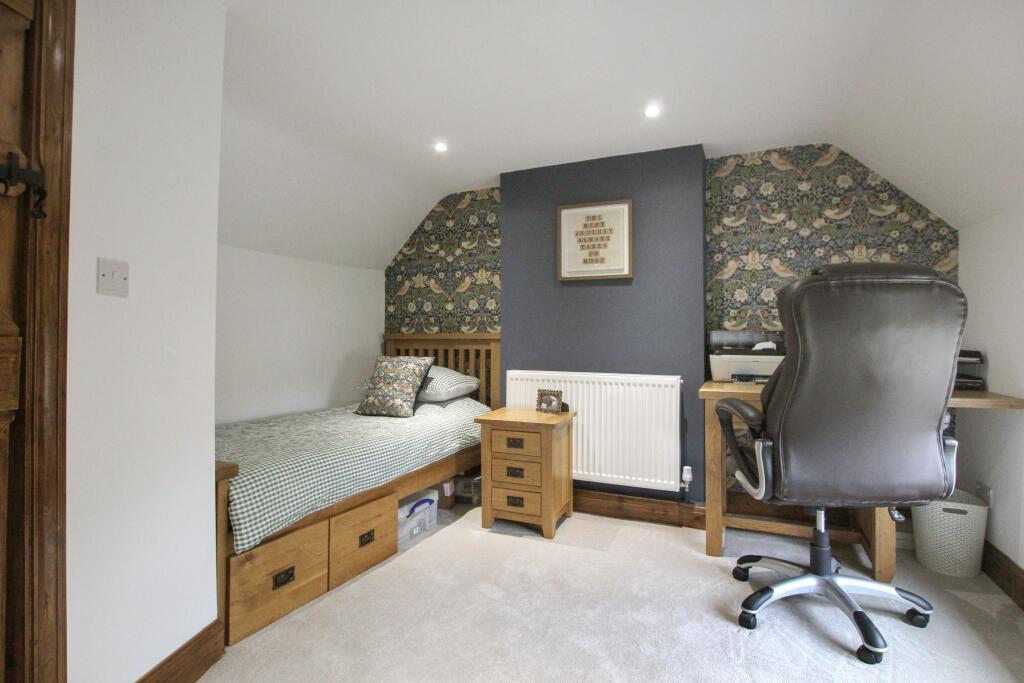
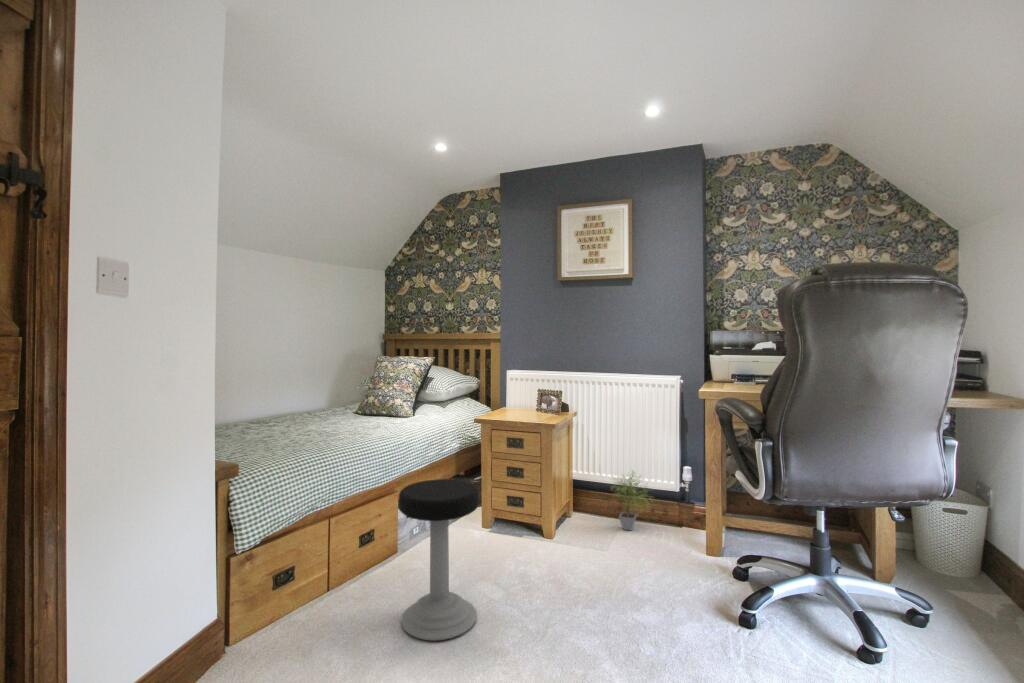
+ stool [398,478,480,642]
+ potted plant [610,469,655,532]
